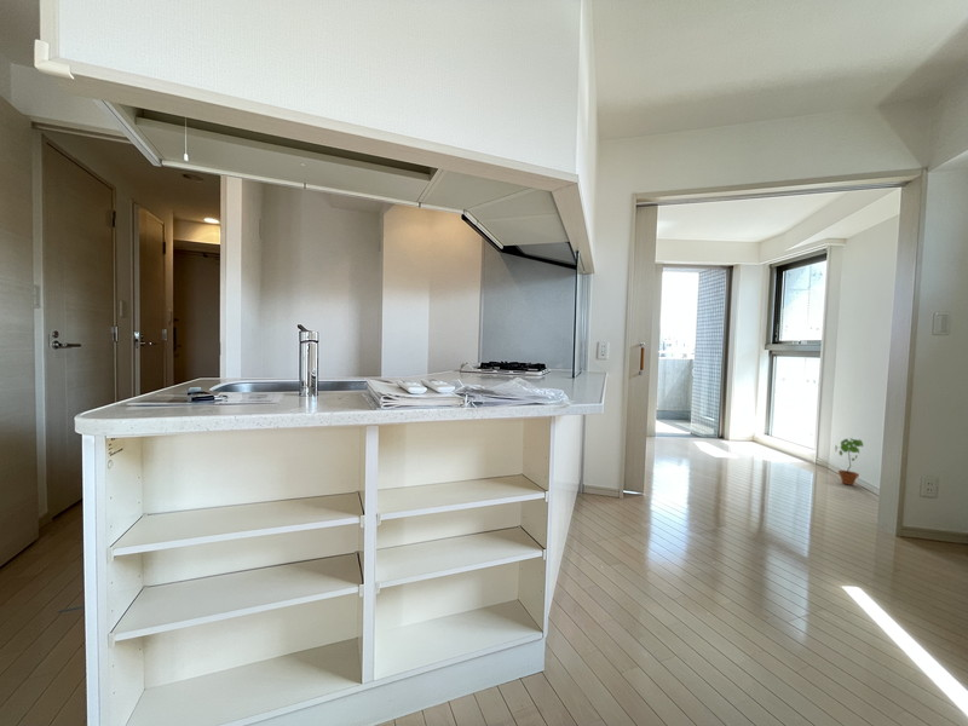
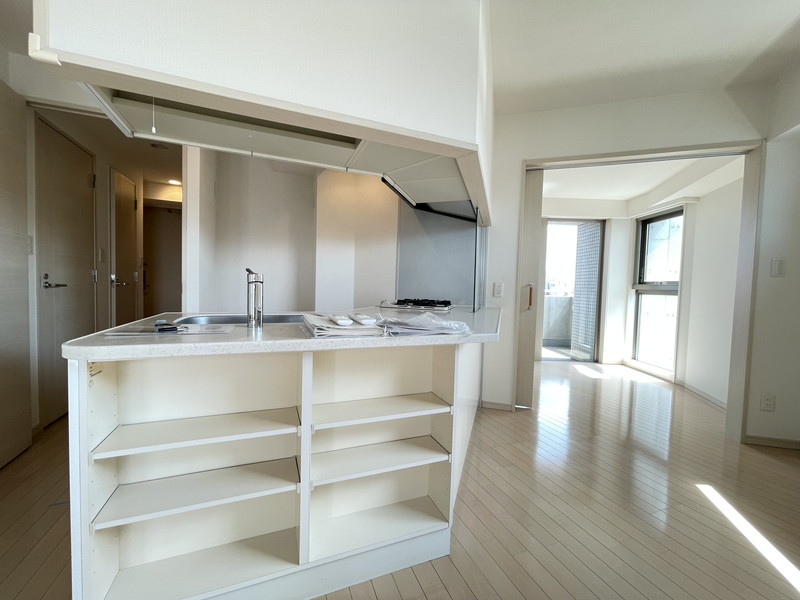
- potted plant [835,437,864,486]
